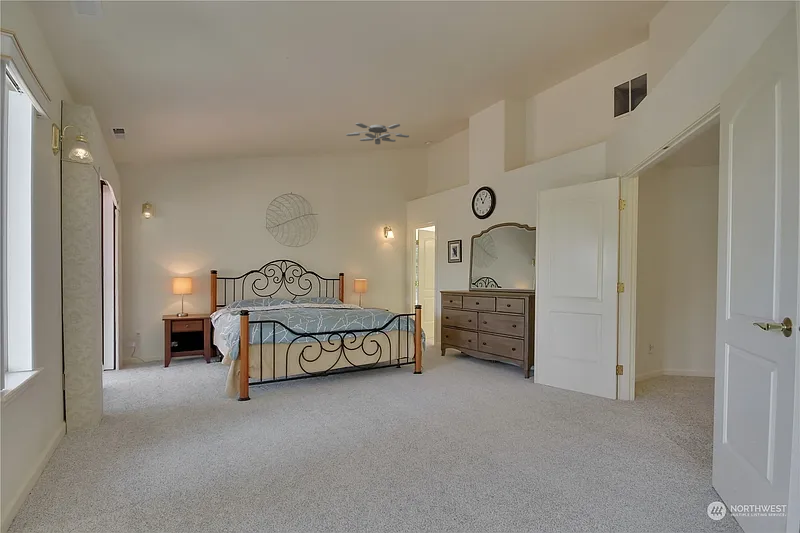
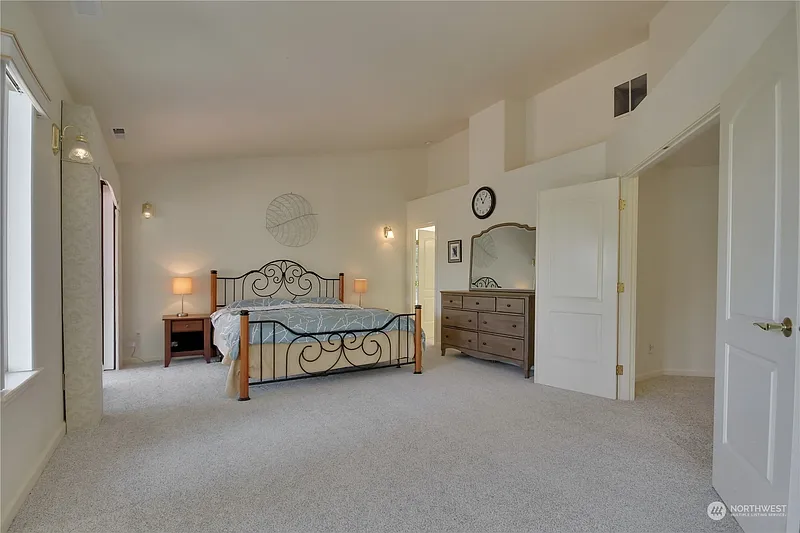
- ceiling fan [345,122,410,145]
